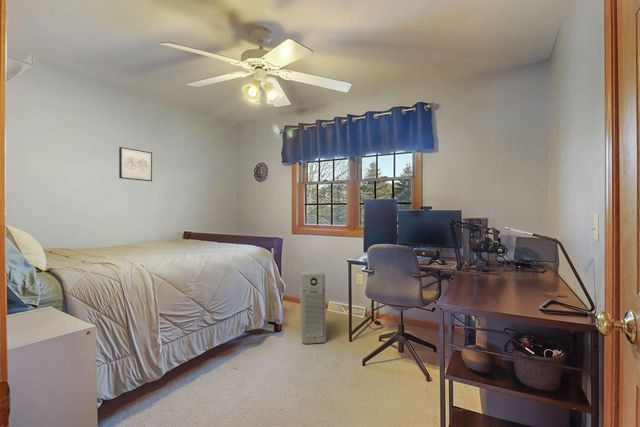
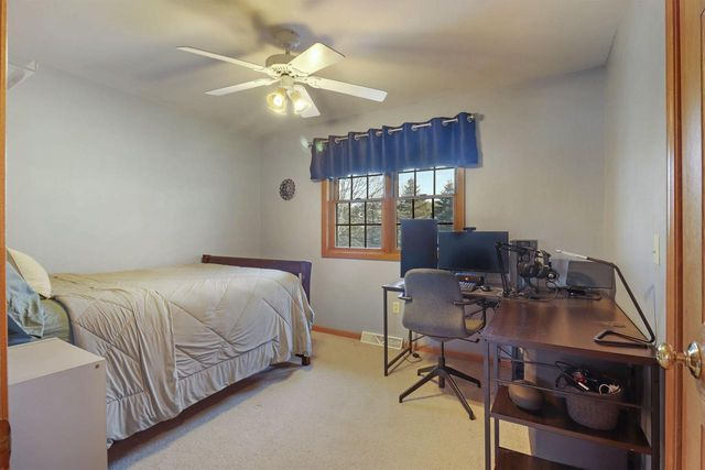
- wall art [118,146,153,182]
- air purifier [299,270,327,345]
